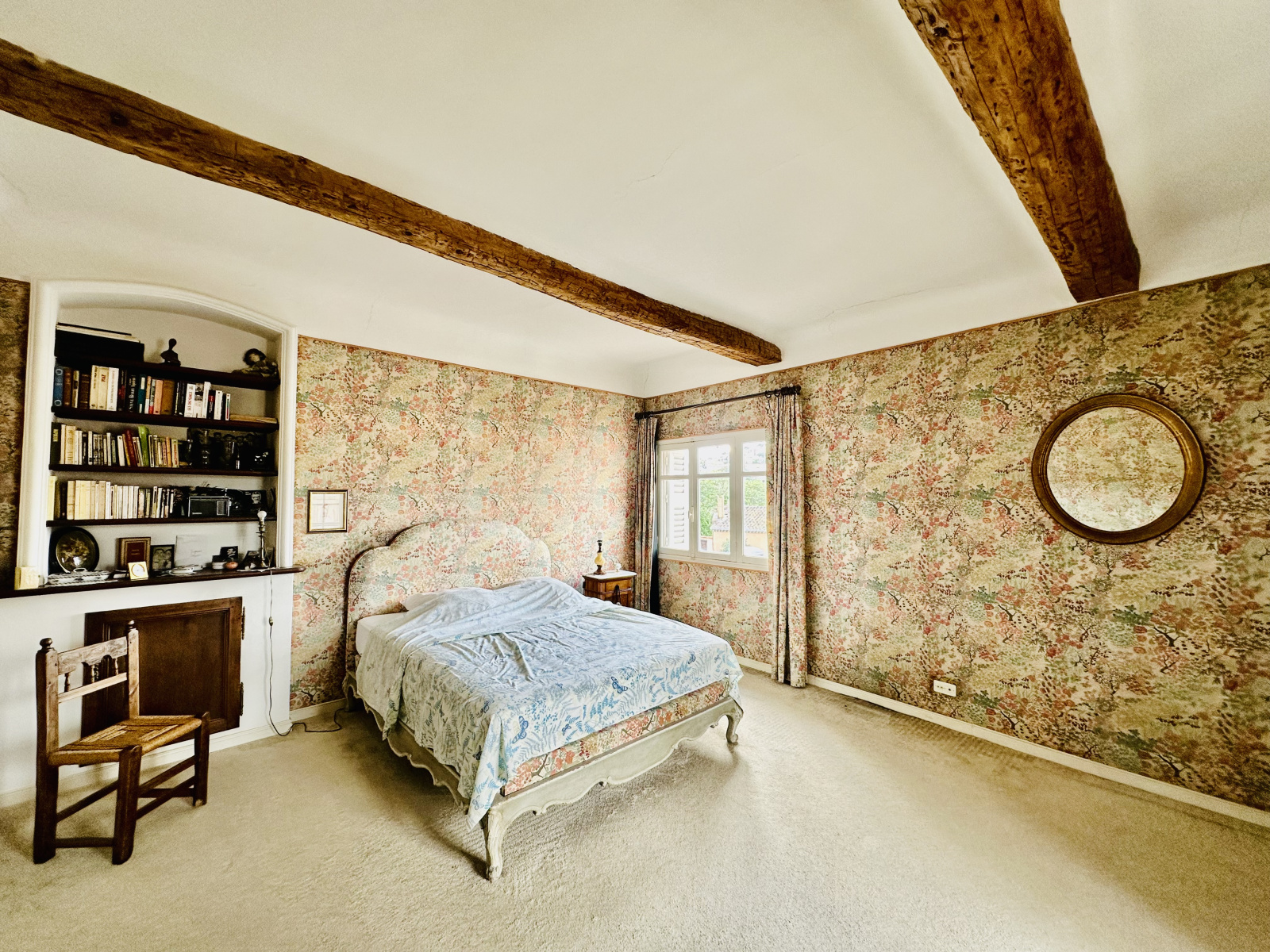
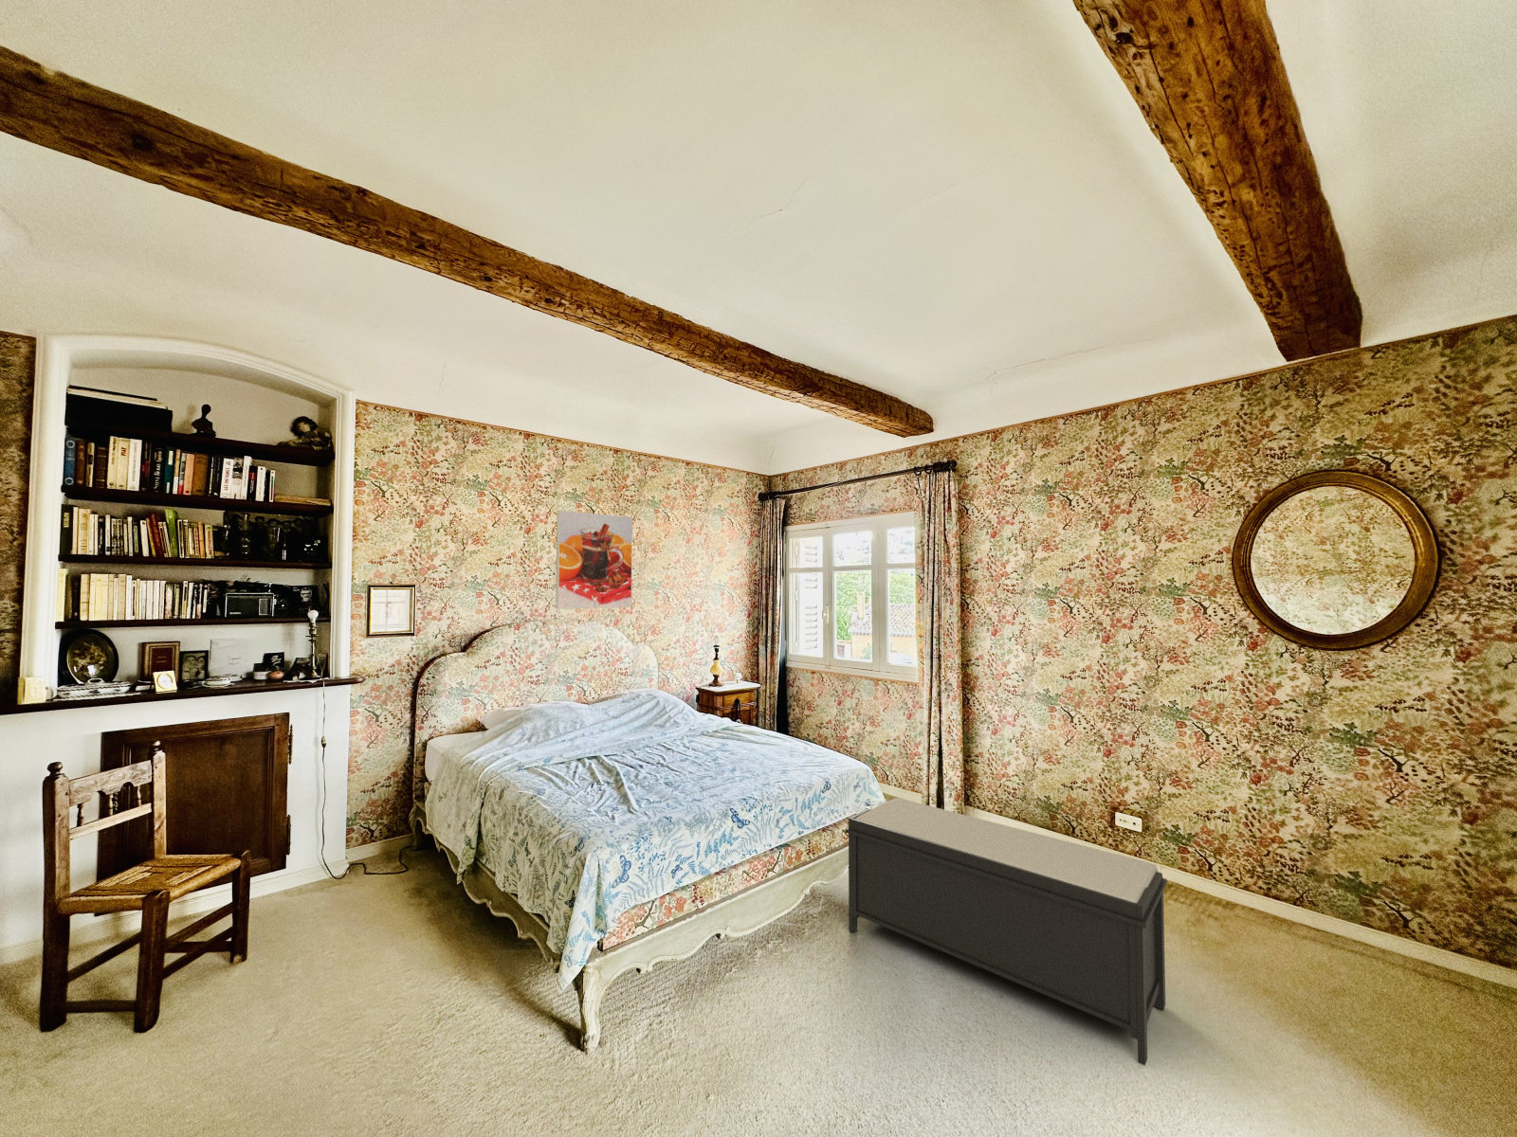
+ bench [845,797,1168,1067]
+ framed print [555,510,633,610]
